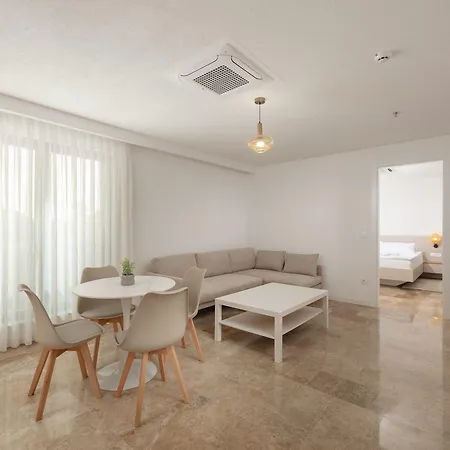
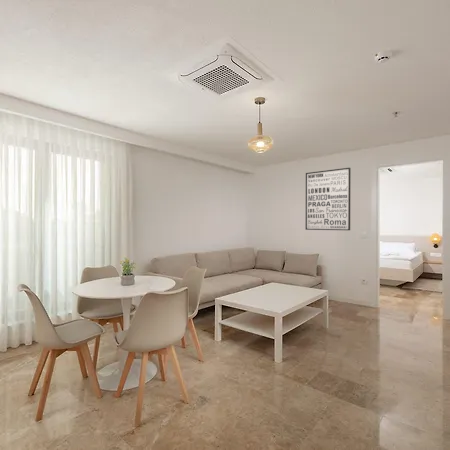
+ wall art [305,167,352,231]
